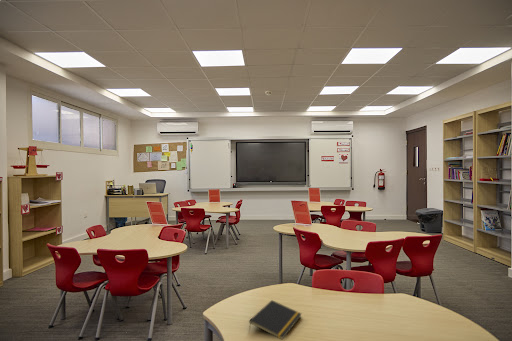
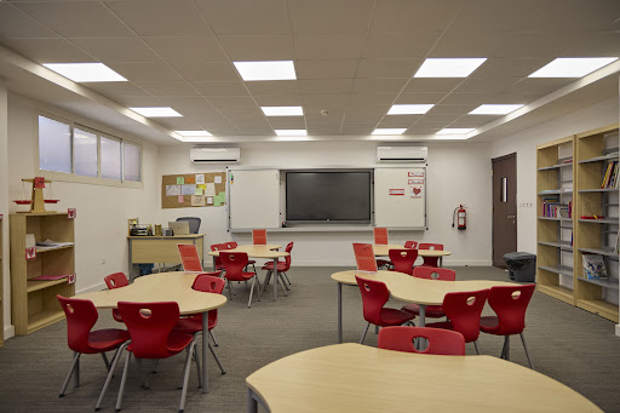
- notepad [248,299,302,341]
